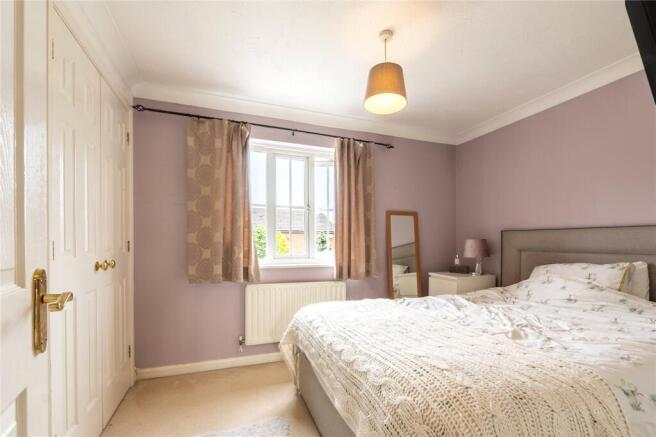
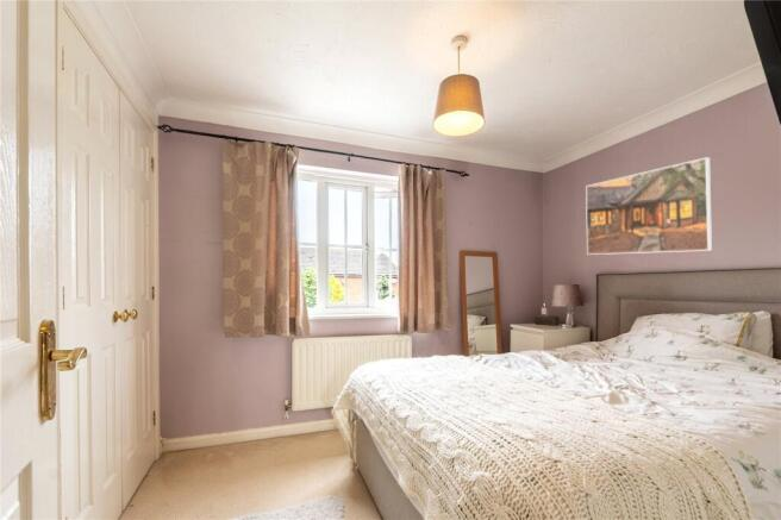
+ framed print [585,156,713,256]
